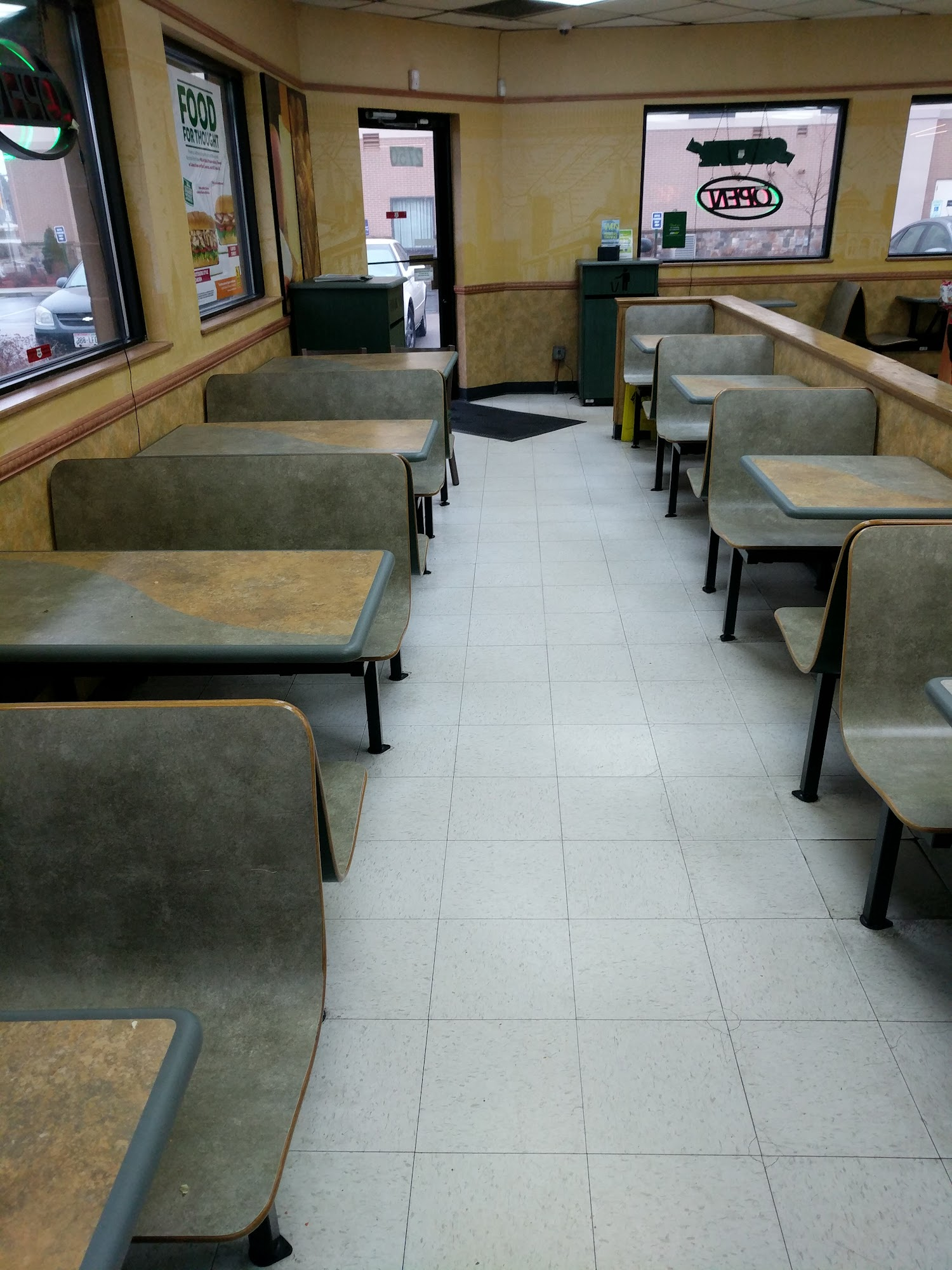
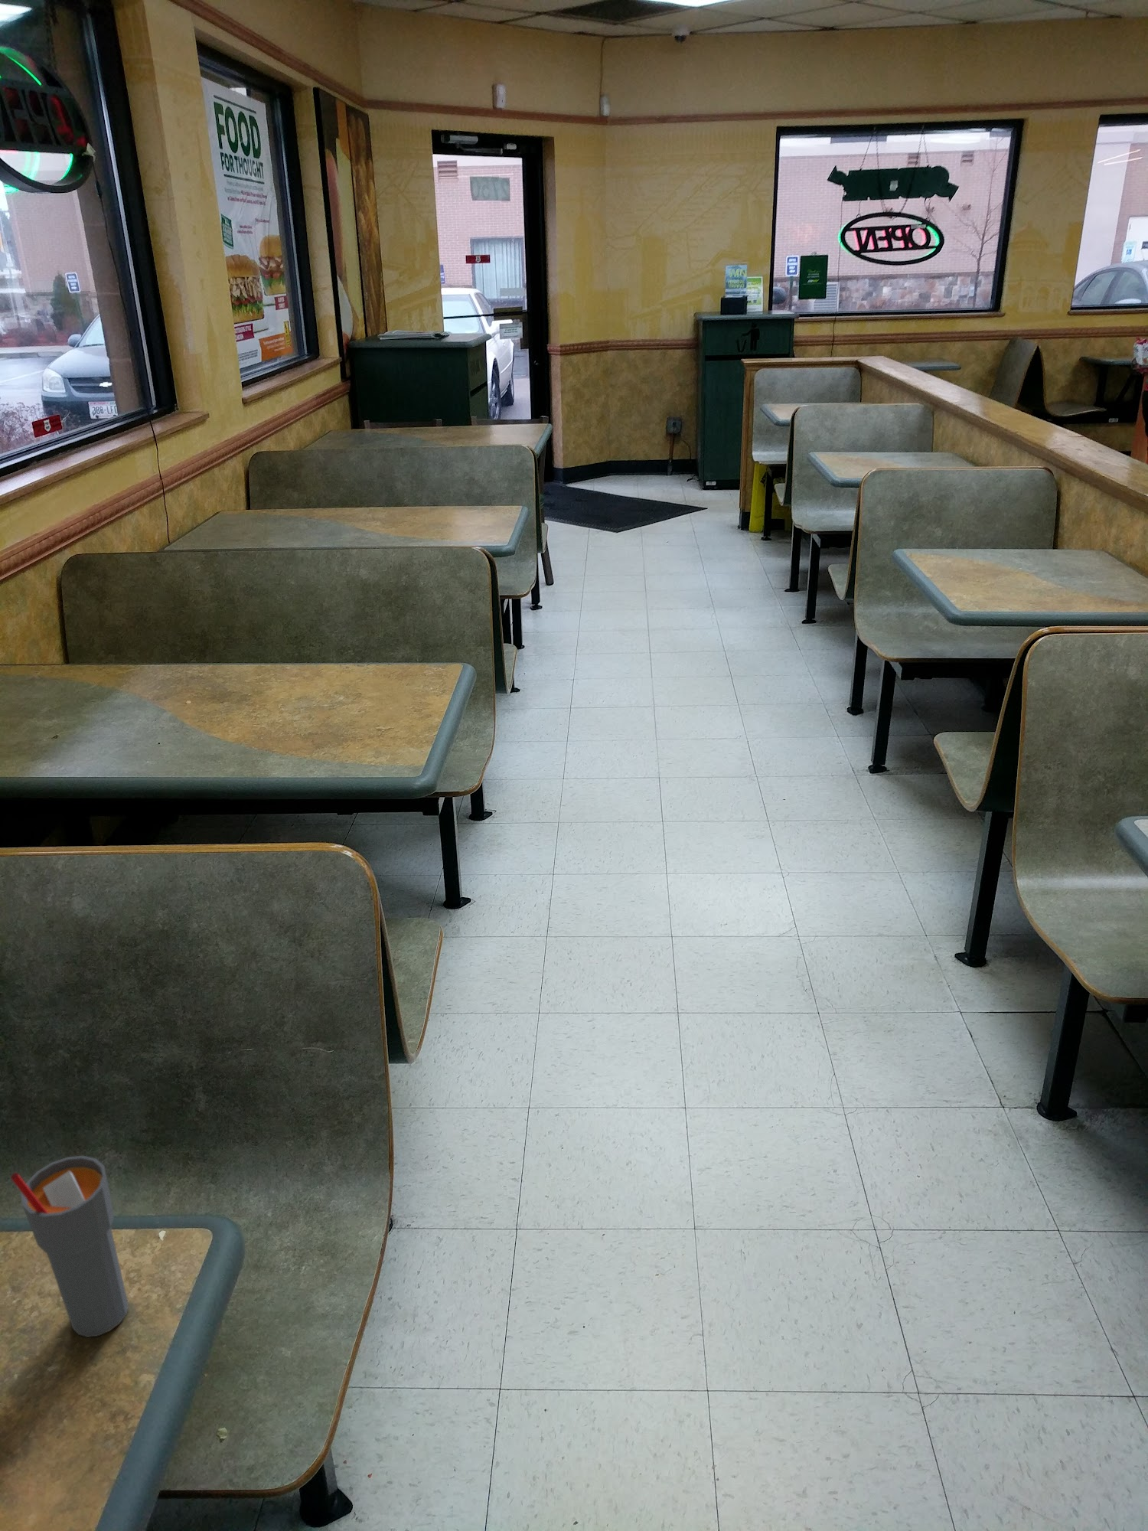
+ cup [10,1155,129,1338]
